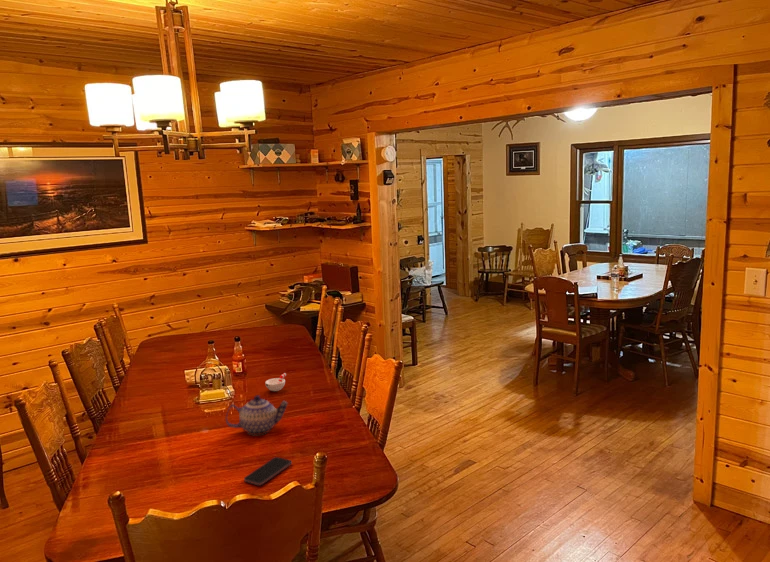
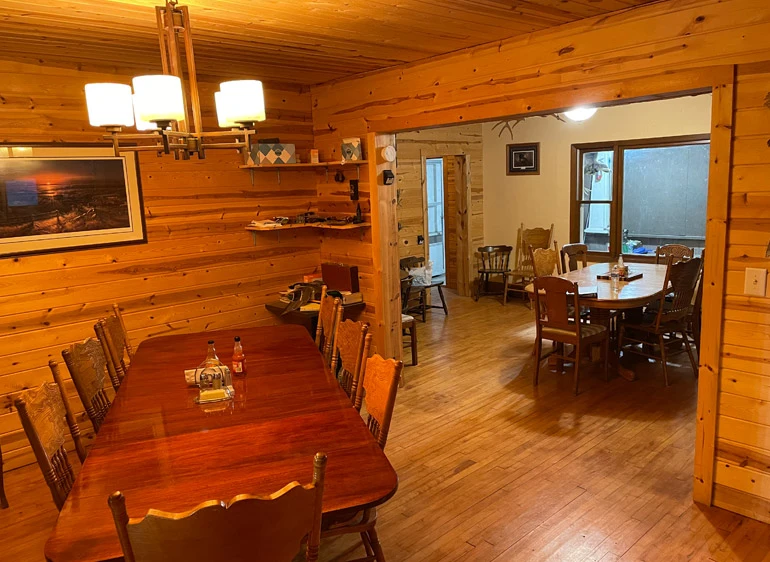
- cup [264,372,287,392]
- smartphone [243,456,293,486]
- teapot [225,394,289,436]
